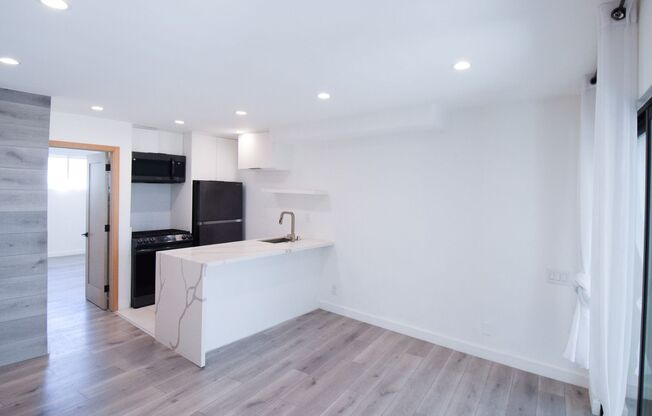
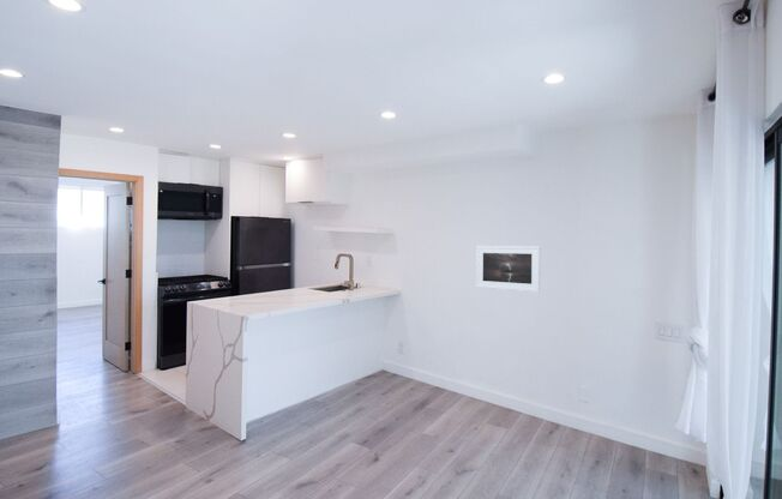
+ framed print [475,245,541,294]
